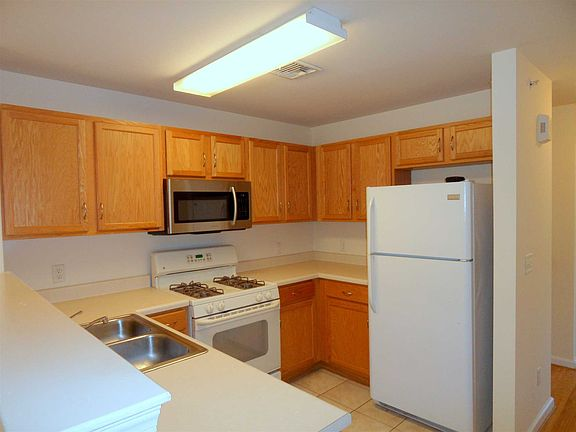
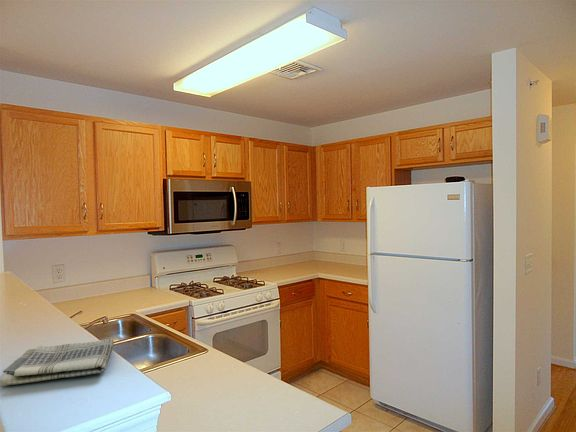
+ dish towel [0,338,115,387]
